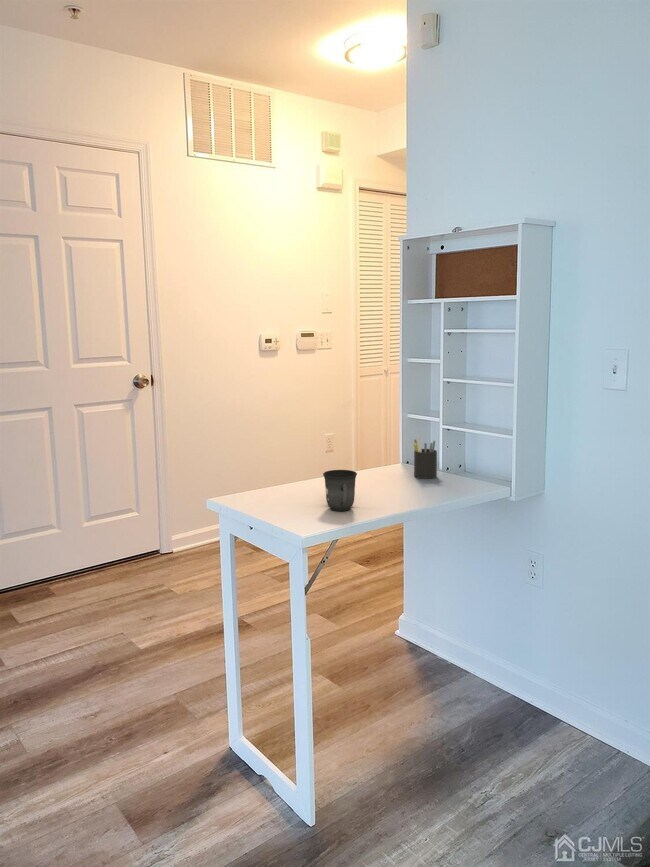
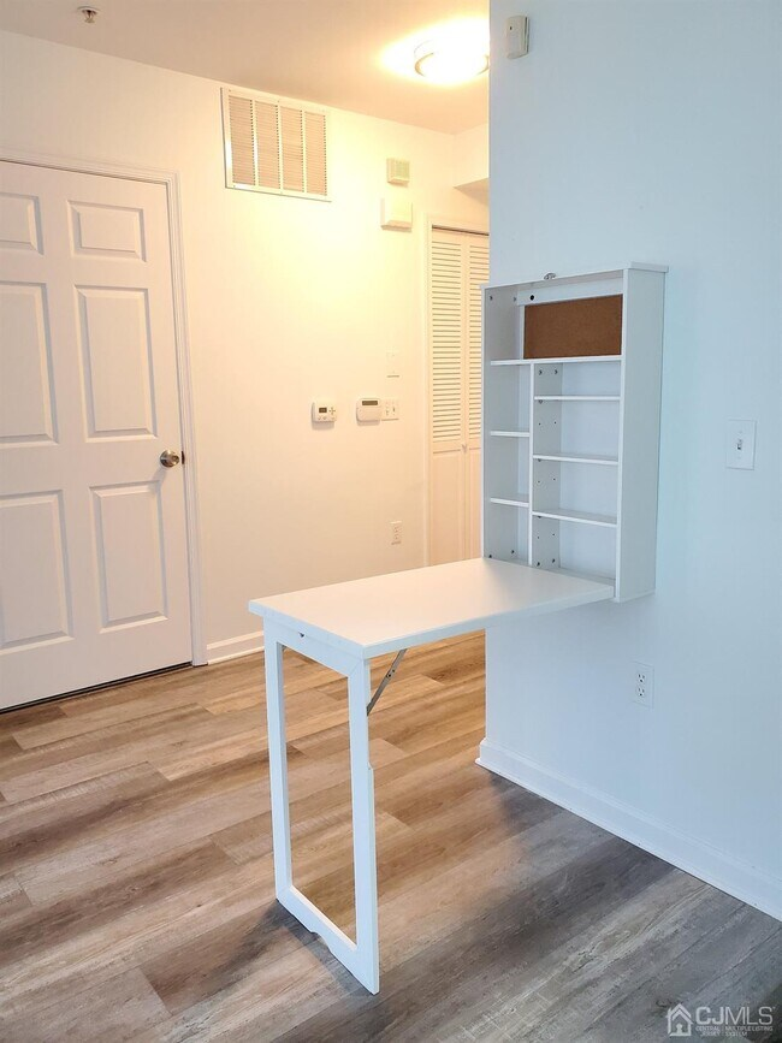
- pen holder [412,435,438,480]
- mug [322,469,358,512]
